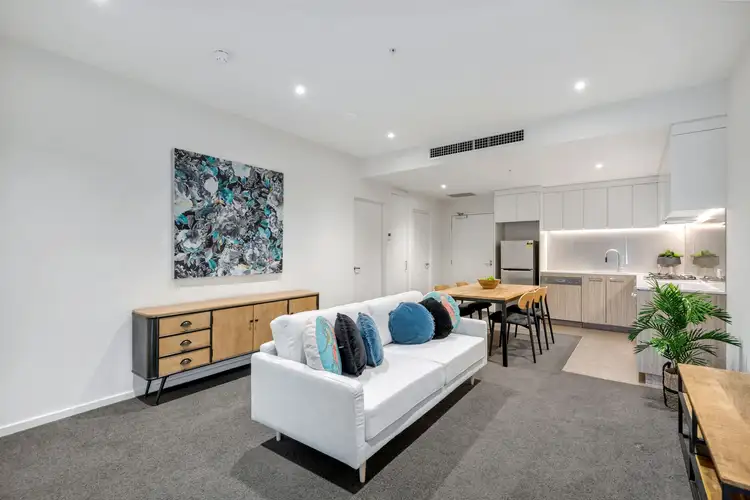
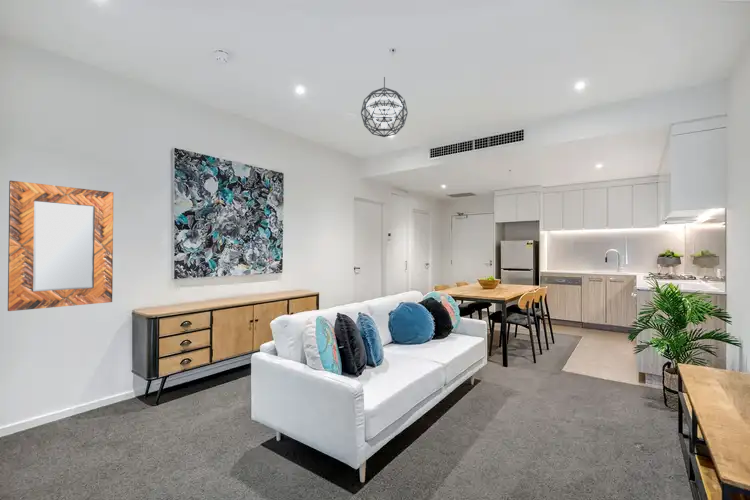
+ home mirror [7,180,114,312]
+ pendant light [360,76,409,138]
